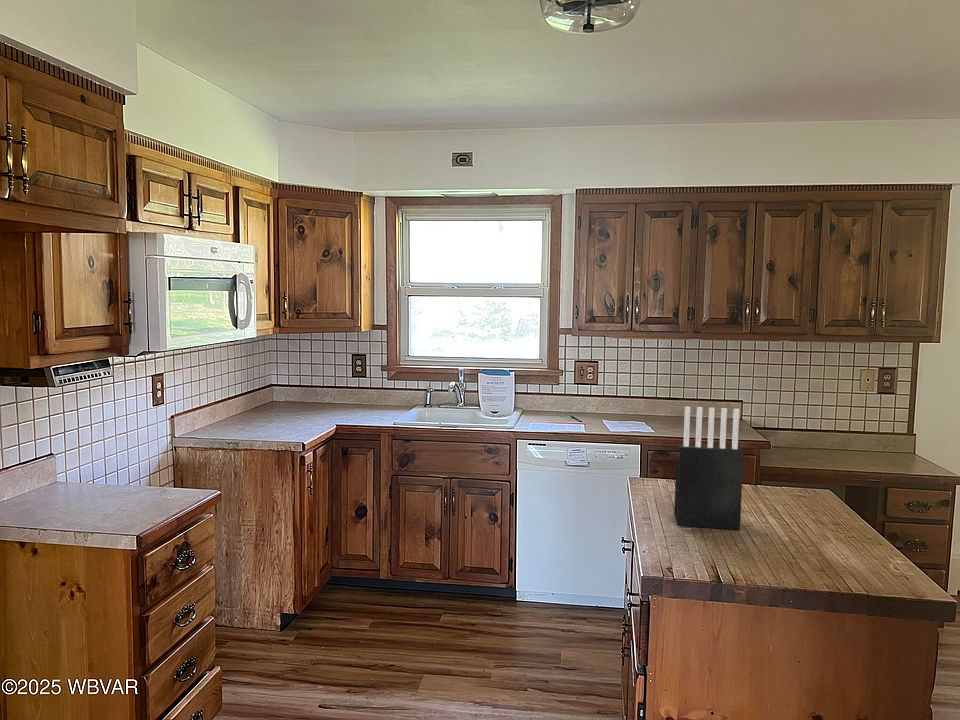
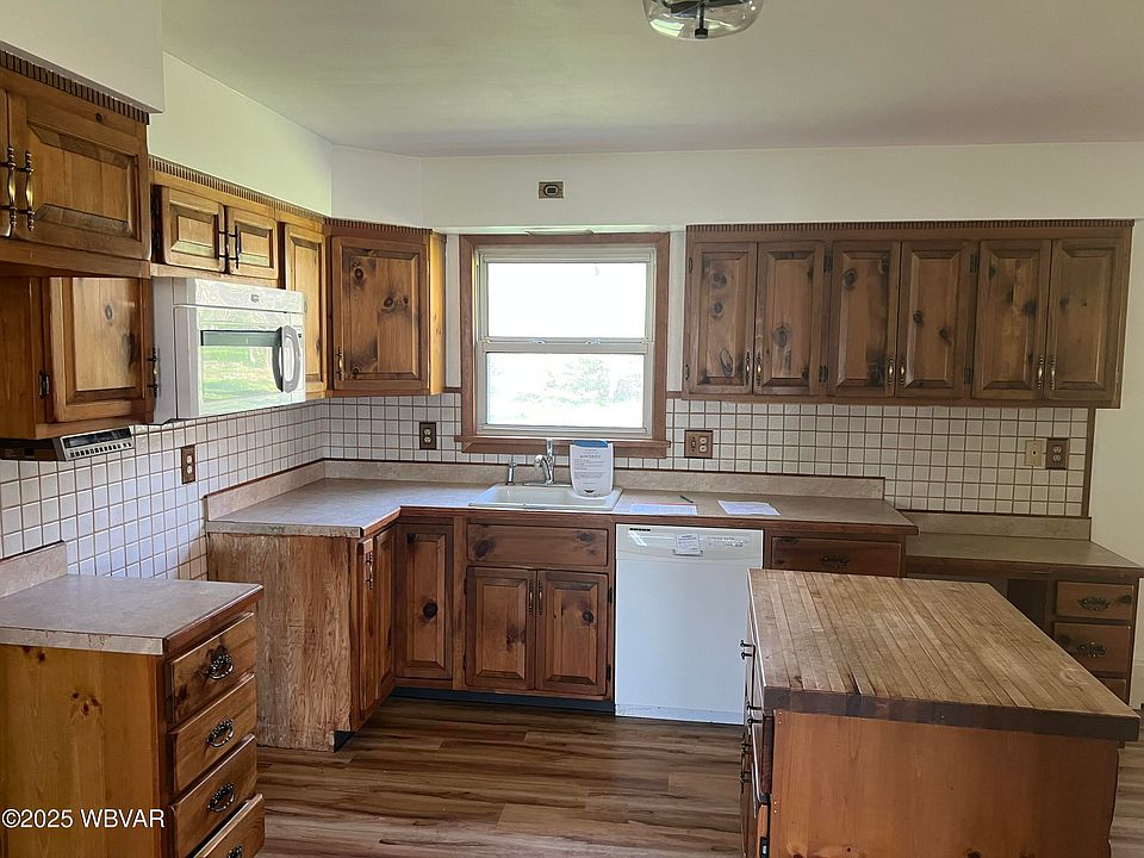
- knife block [673,406,745,531]
